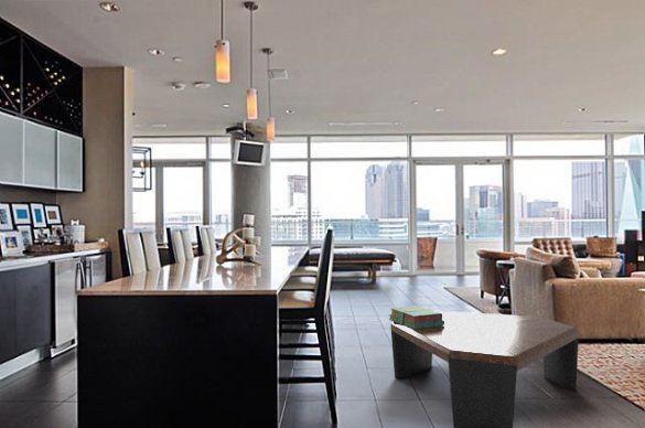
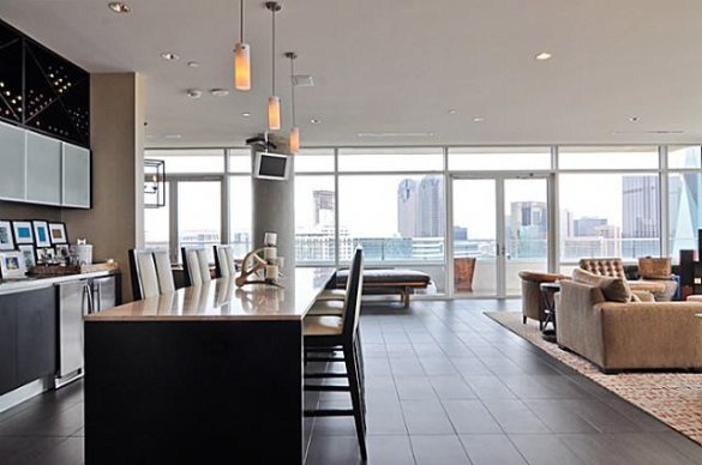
- coffee table [390,310,580,428]
- stack of books [388,304,445,329]
